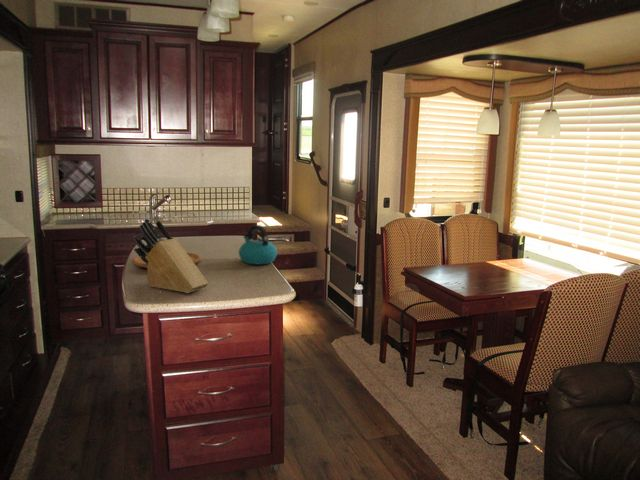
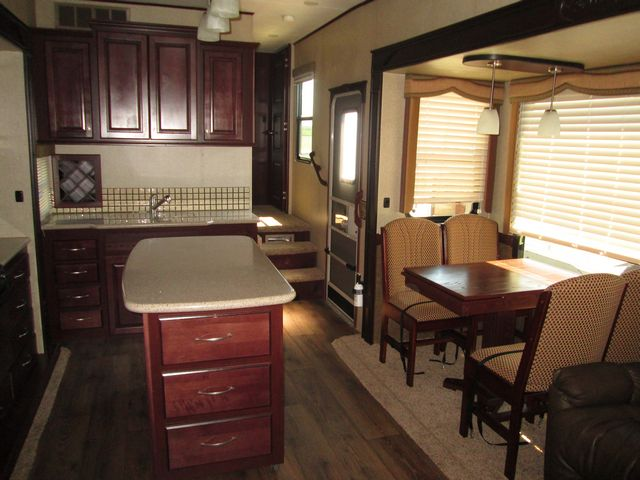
- knife block [132,218,209,294]
- cutting board [132,251,202,269]
- kettle [238,224,278,265]
